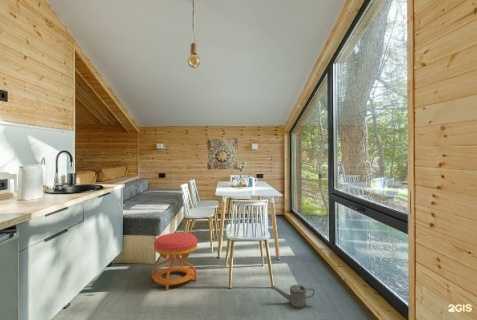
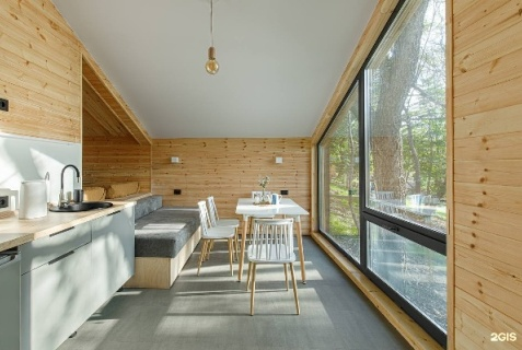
- stool [151,232,199,291]
- watering can [270,283,315,309]
- wall art [206,138,238,170]
